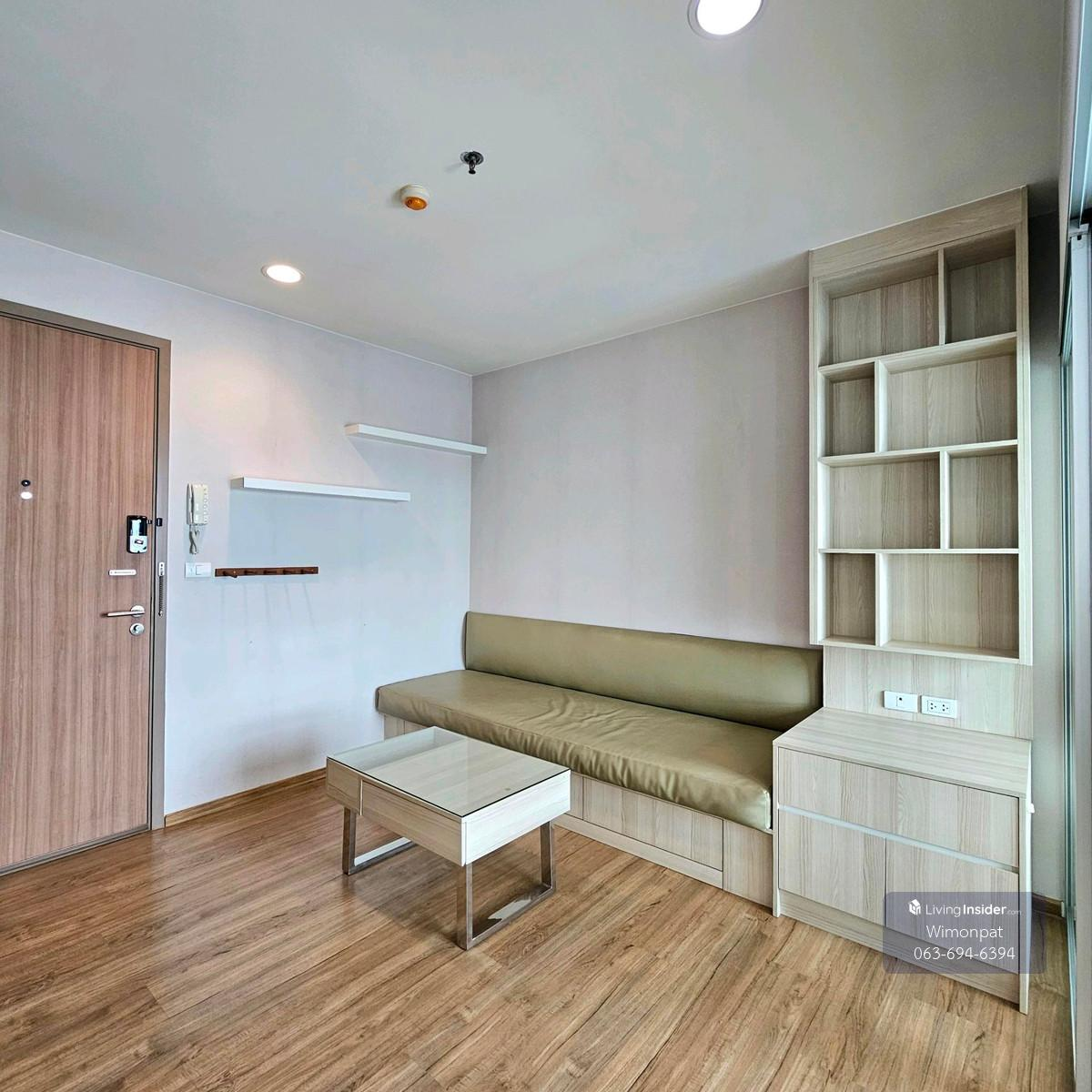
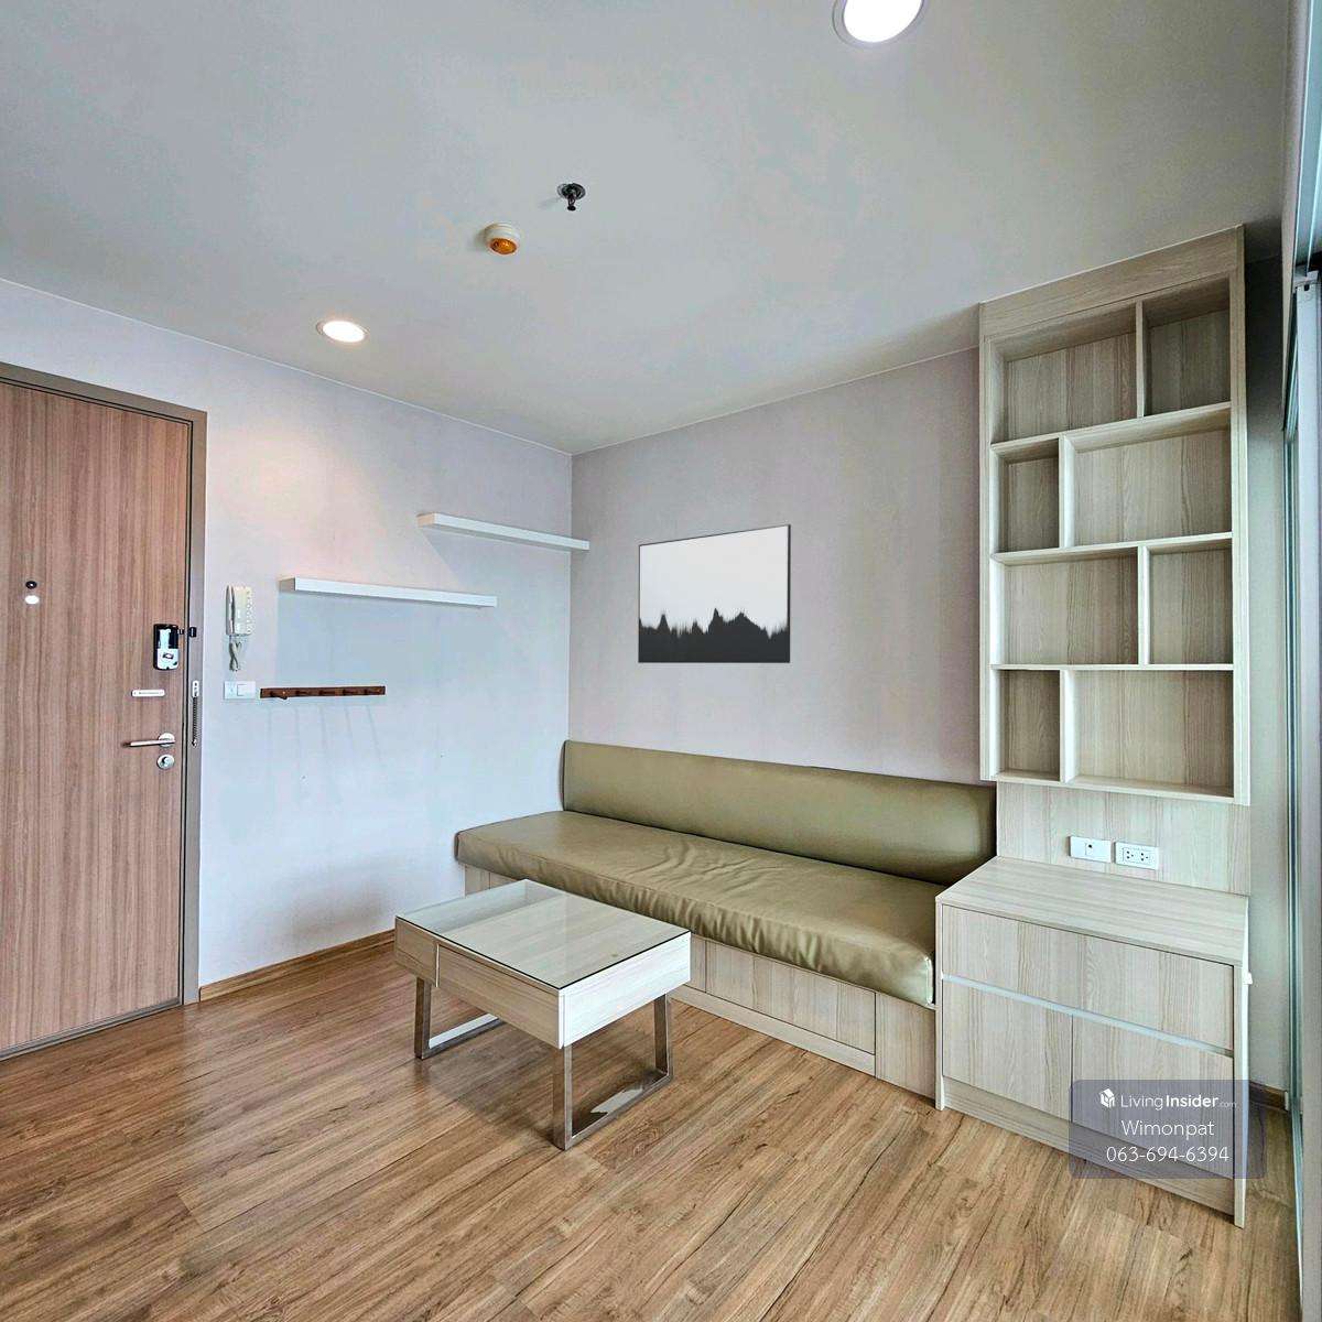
+ wall art [637,523,792,665]
